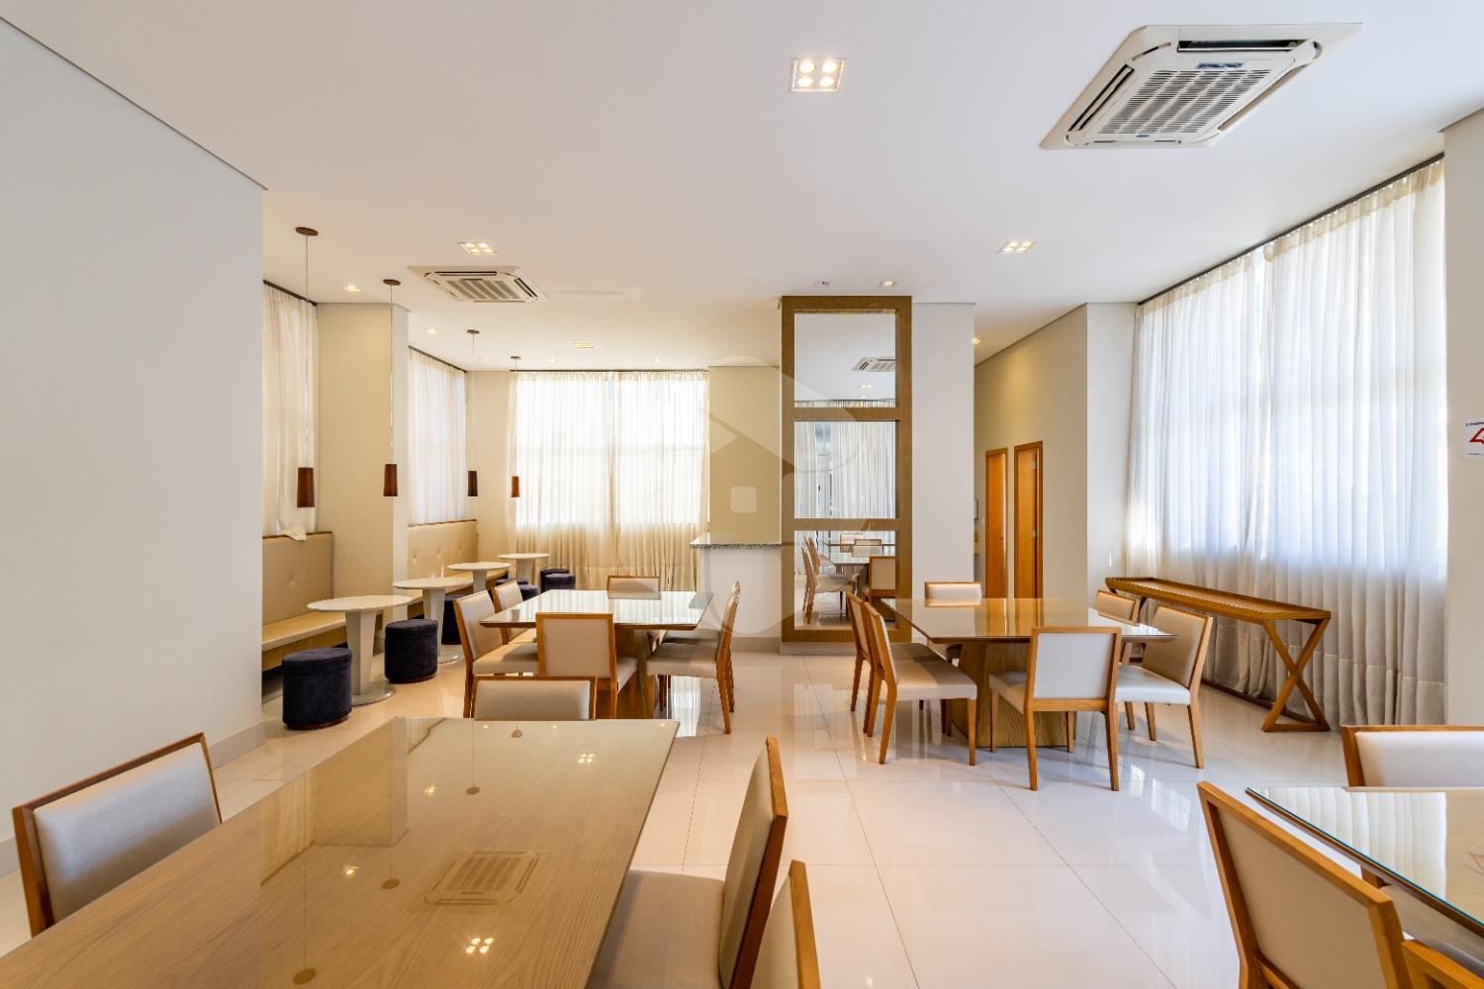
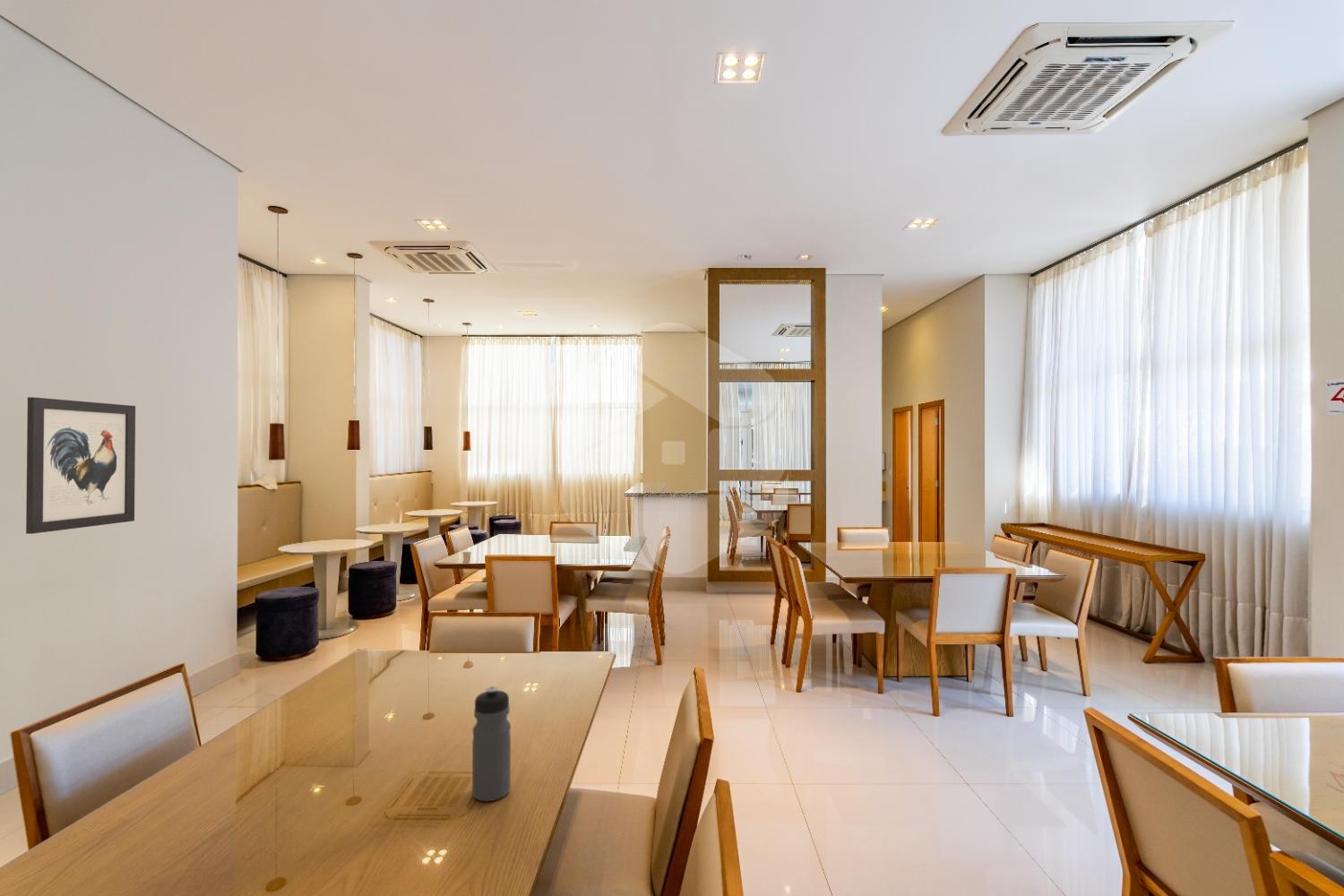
+ water bottle [471,685,512,802]
+ wall art [25,396,136,535]
